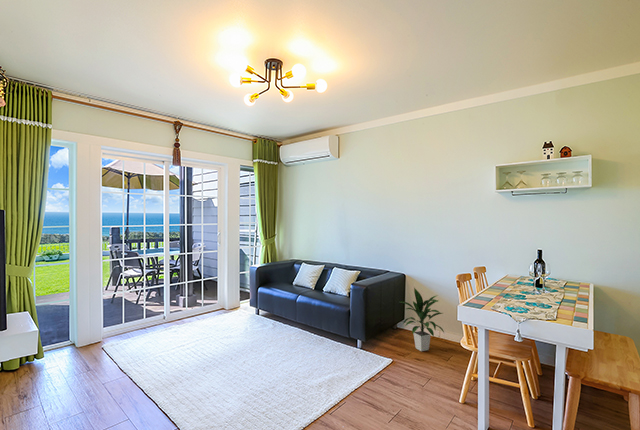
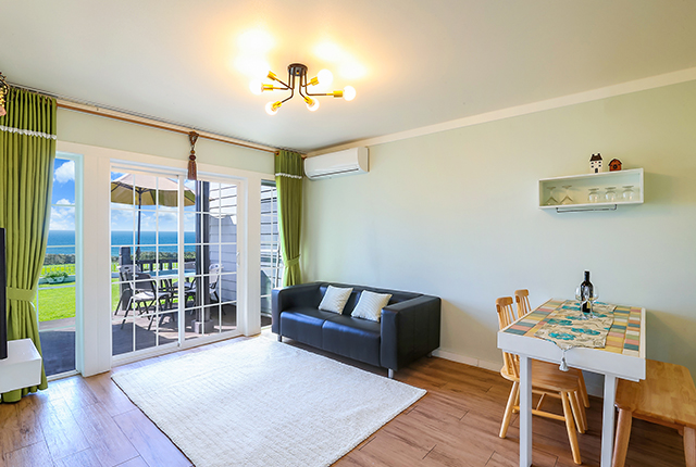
- indoor plant [400,287,445,352]
